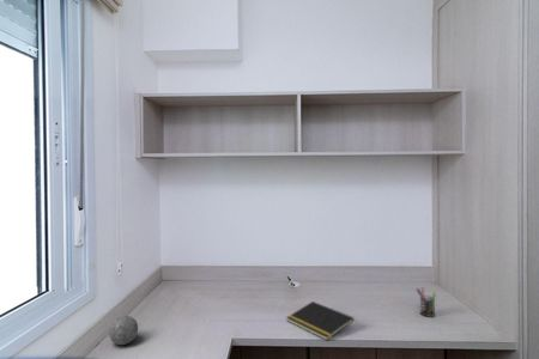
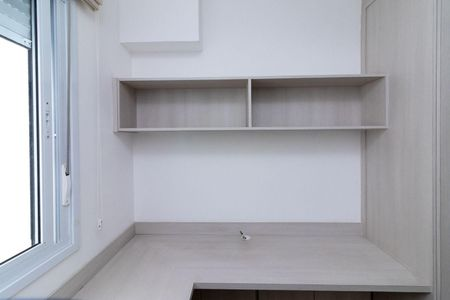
- pen holder [414,286,437,318]
- notepad [285,300,355,341]
- decorative ball [108,315,139,346]
